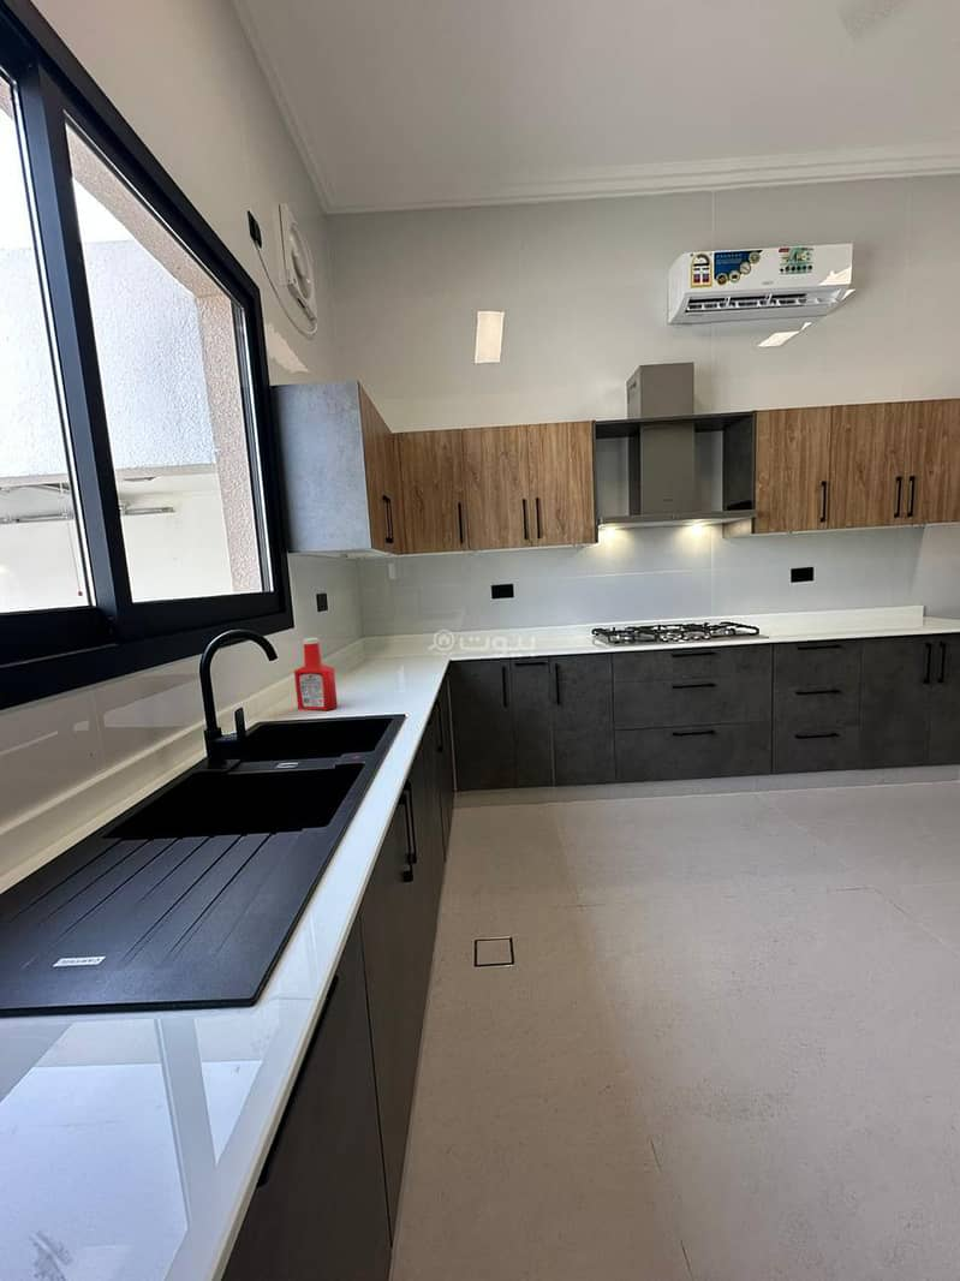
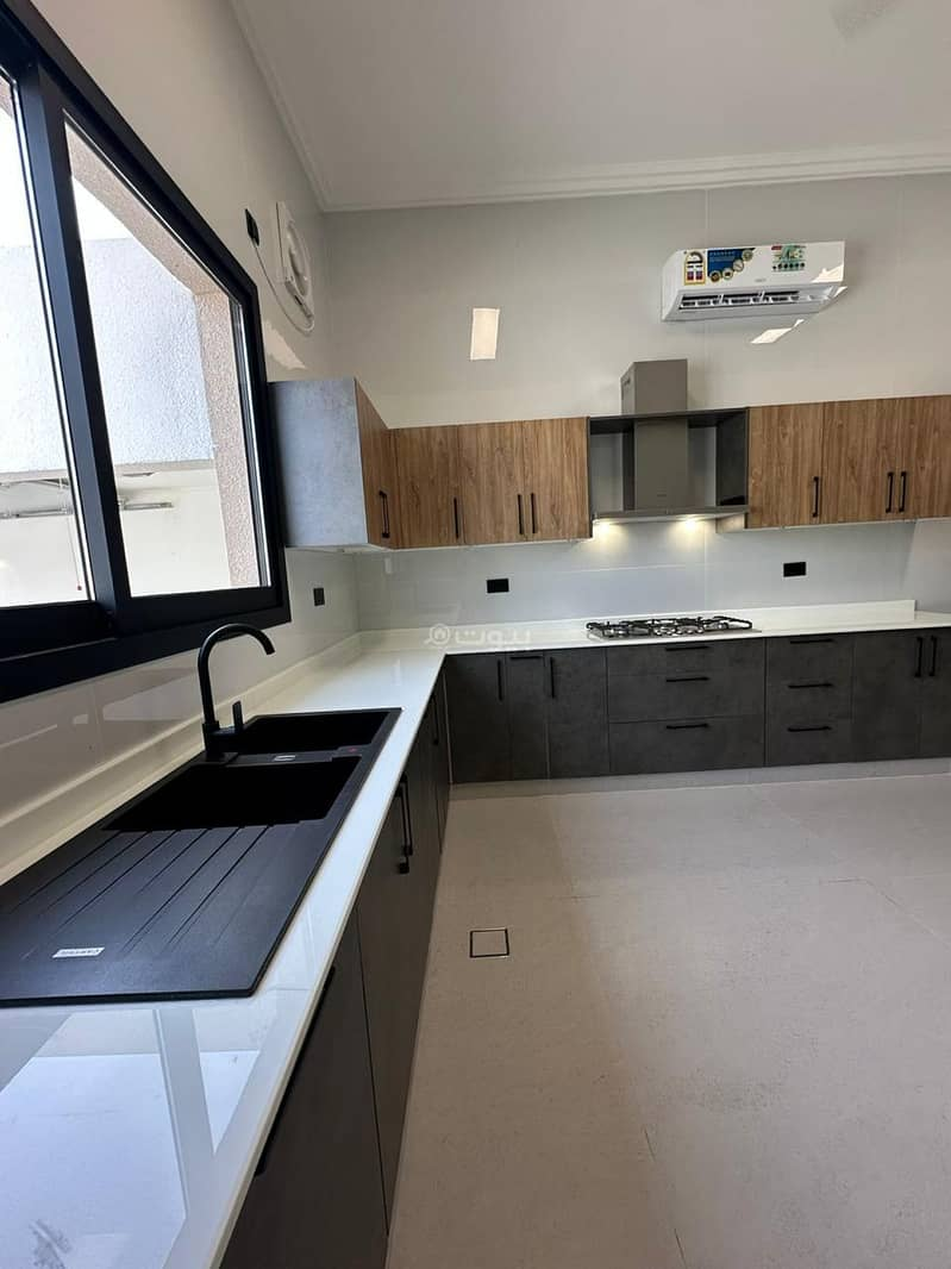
- soap bottle [293,637,339,711]
